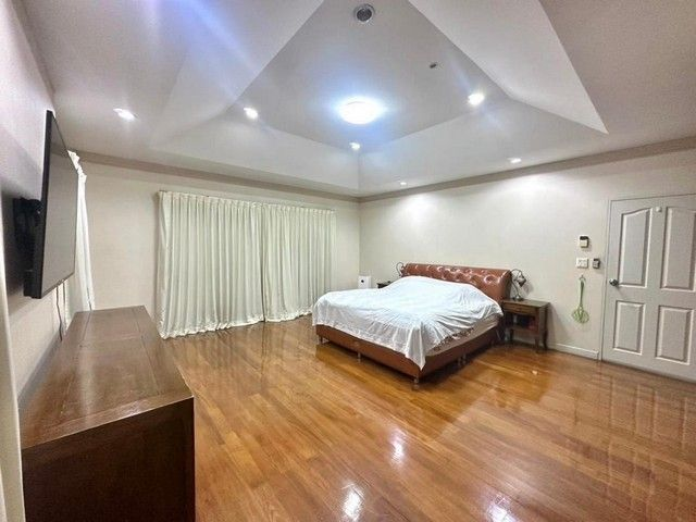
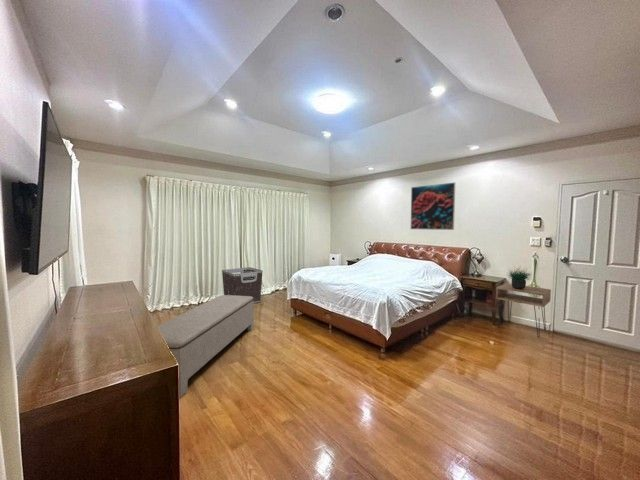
+ nightstand [495,282,552,338]
+ clothes hamper [221,266,264,304]
+ bench [157,294,255,398]
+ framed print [410,181,456,231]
+ potted plant [506,265,536,289]
